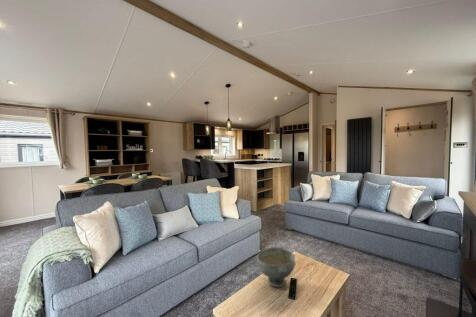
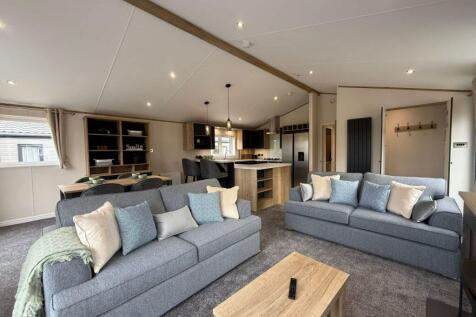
- decorative bowl [256,246,296,288]
